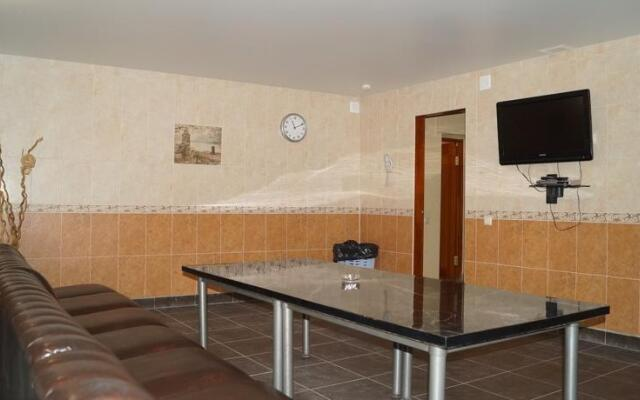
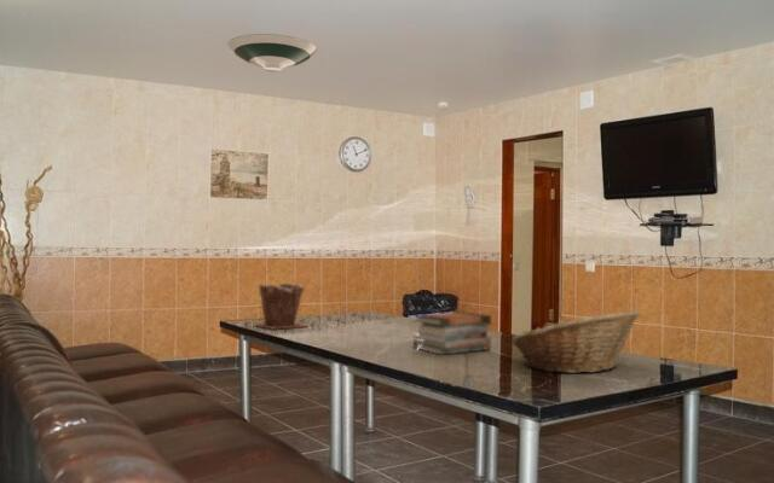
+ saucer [226,33,318,72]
+ book stack [412,310,493,356]
+ fruit basket [510,309,641,374]
+ plant pot [253,283,310,331]
